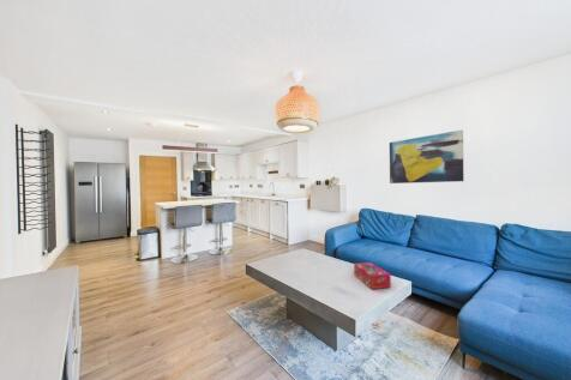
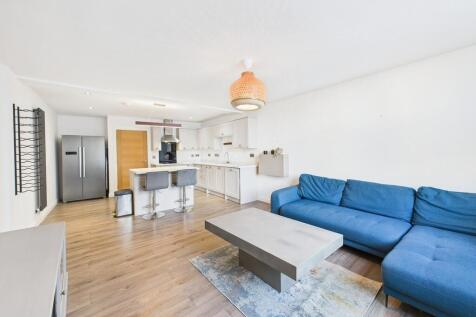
- wall art [389,128,464,185]
- tissue box [353,261,392,290]
